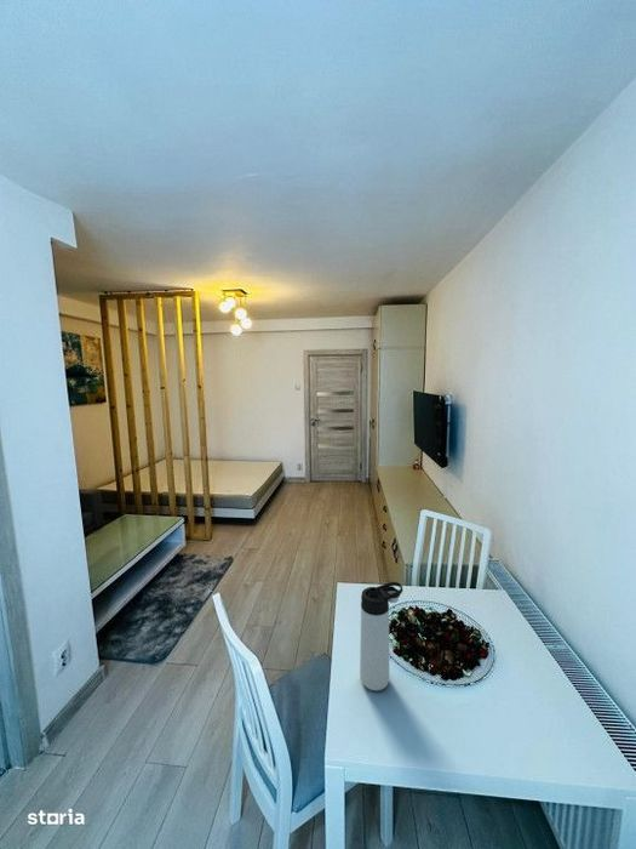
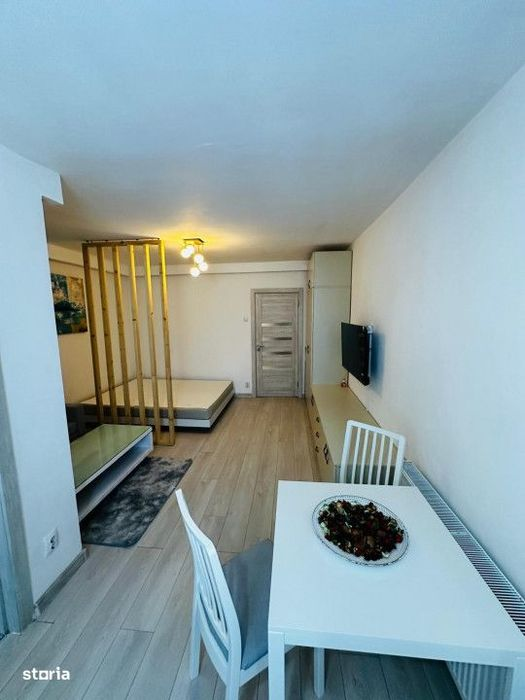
- thermos bottle [359,581,403,693]
